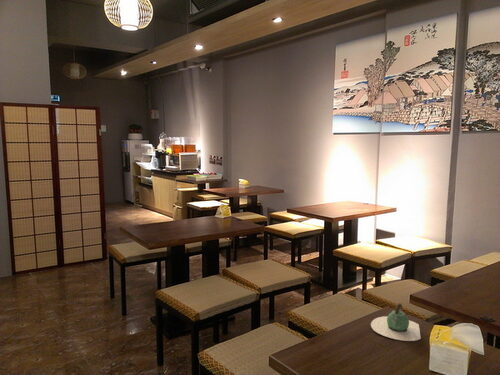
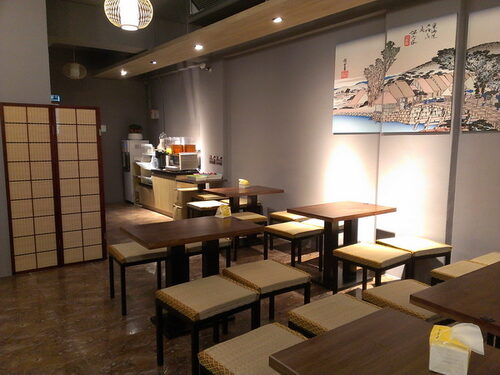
- teapot [370,302,422,342]
